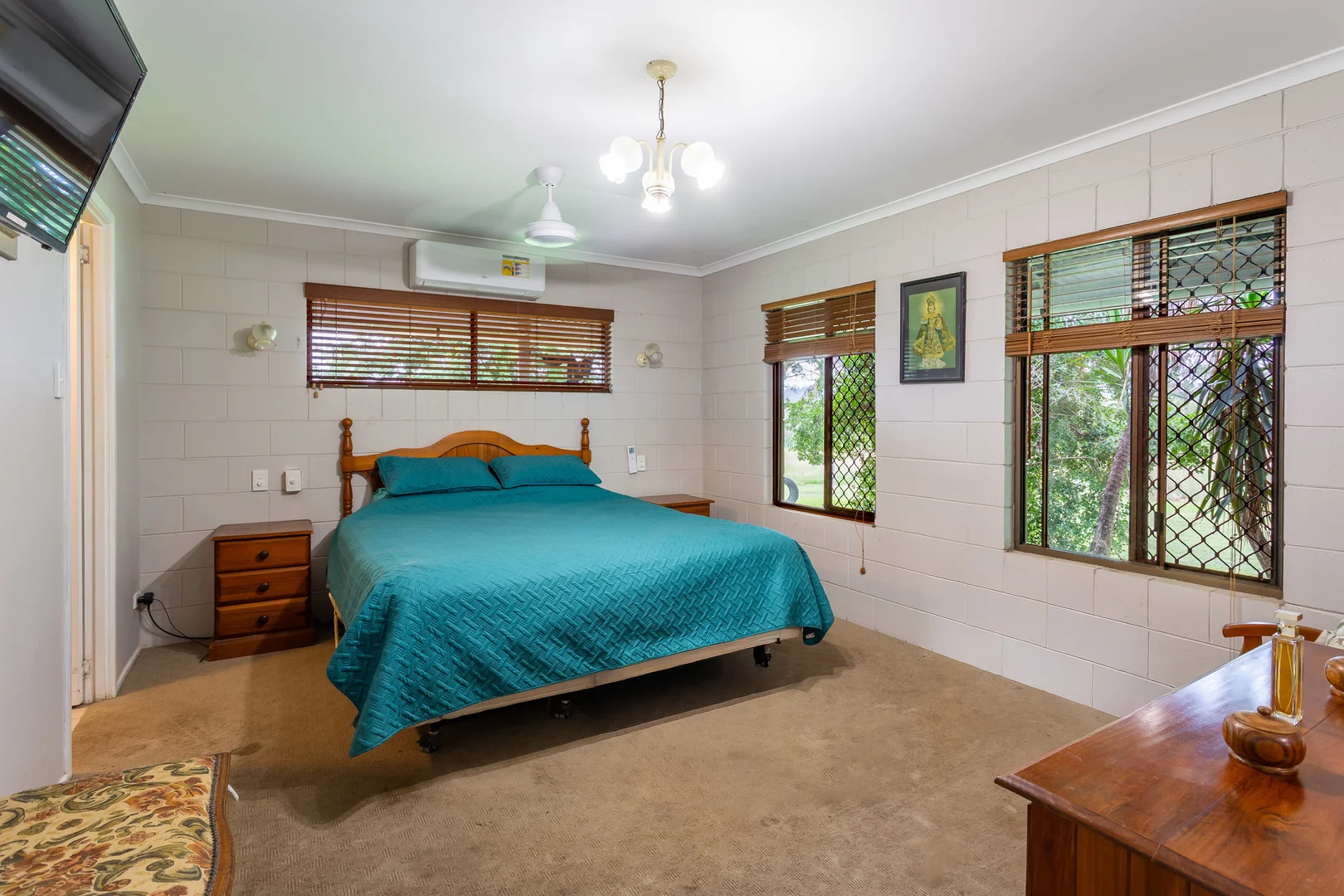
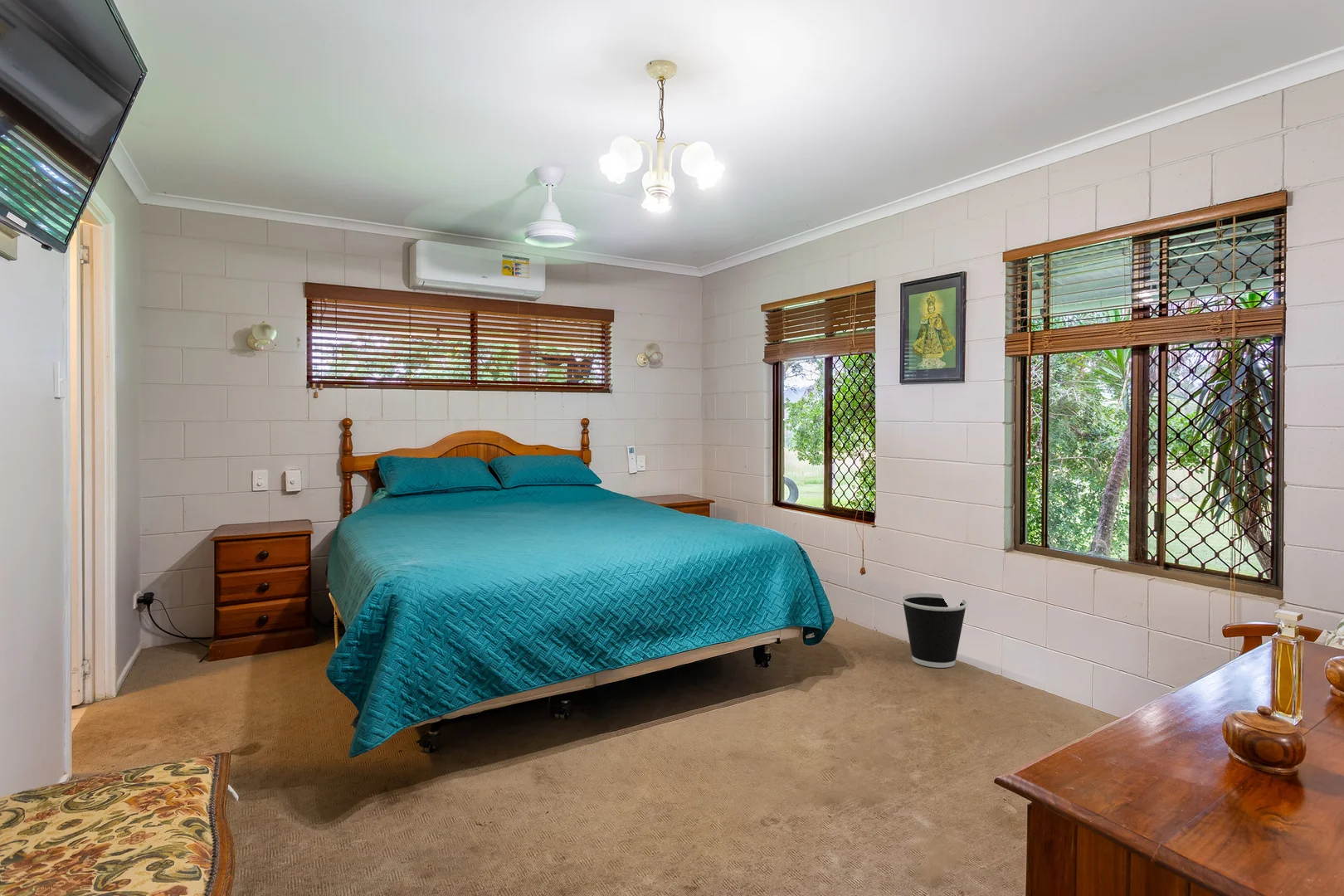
+ wastebasket [900,592,968,669]
